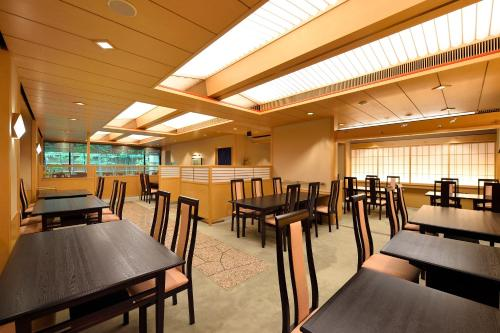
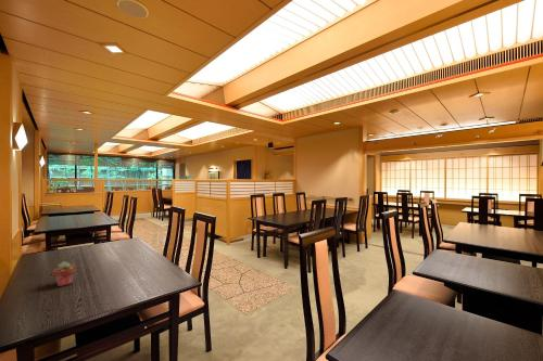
+ potted succulent [52,260,76,287]
